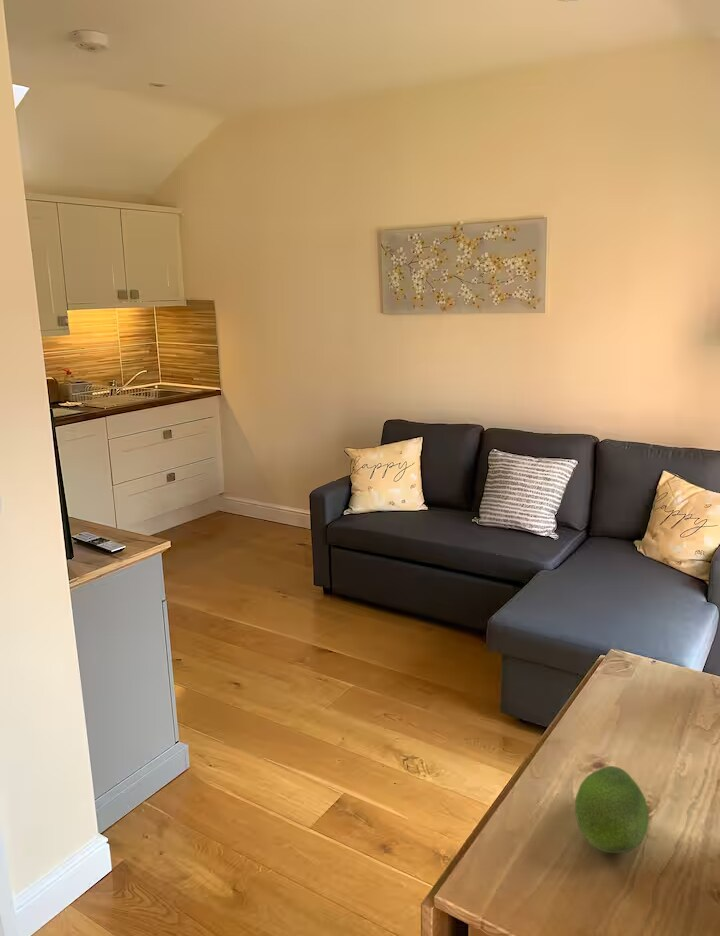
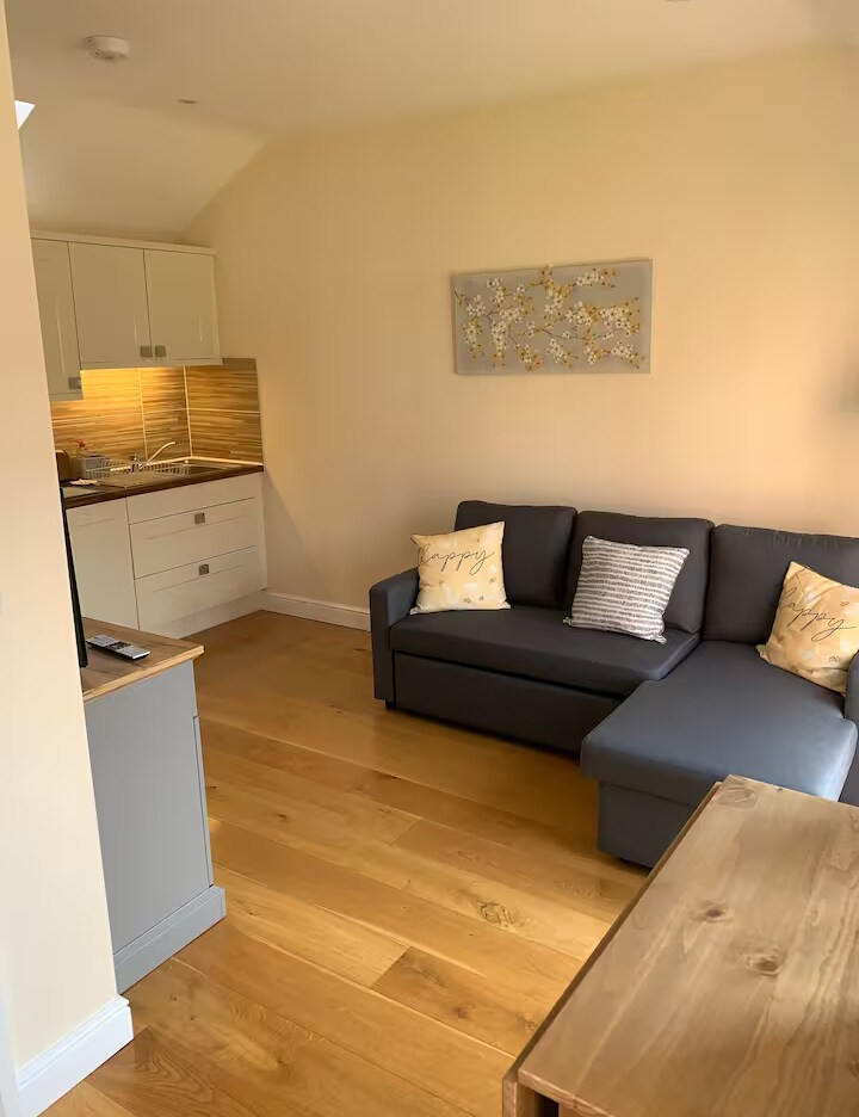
- fruit [574,765,650,854]
